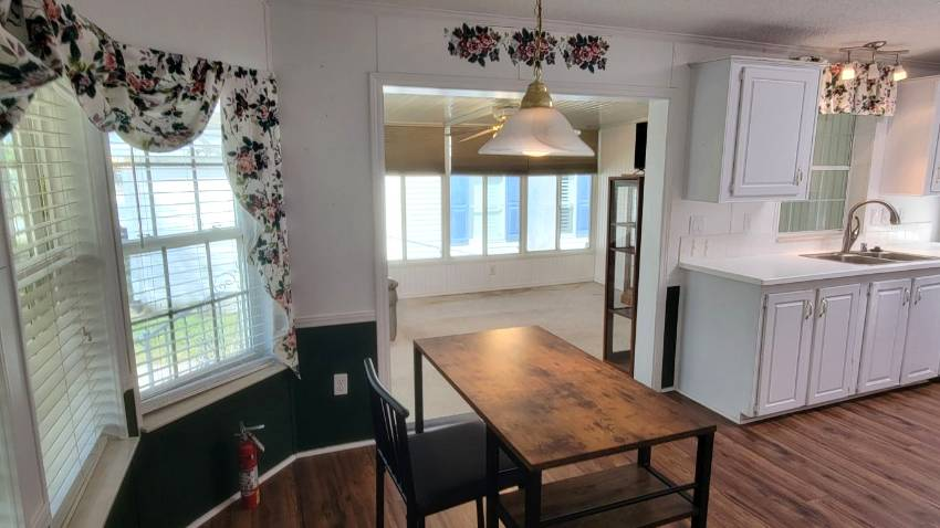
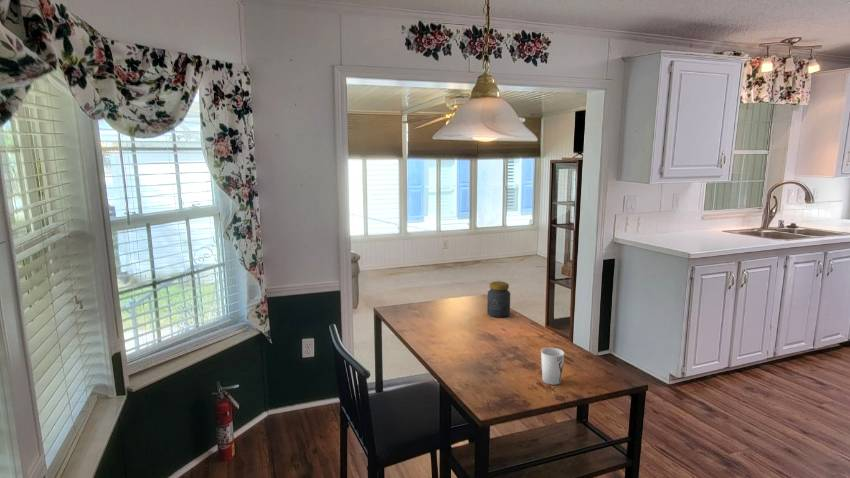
+ cup [540,347,566,386]
+ jar [486,280,511,318]
